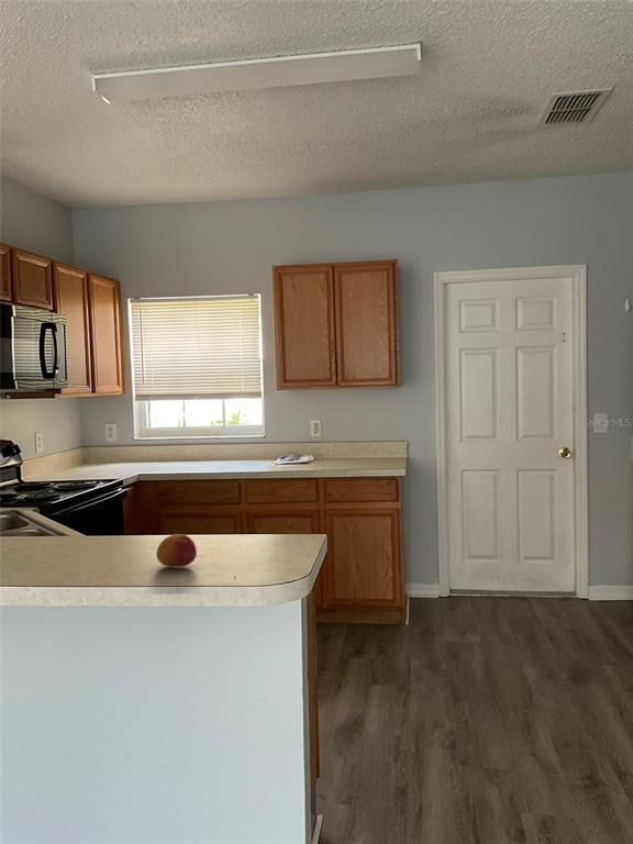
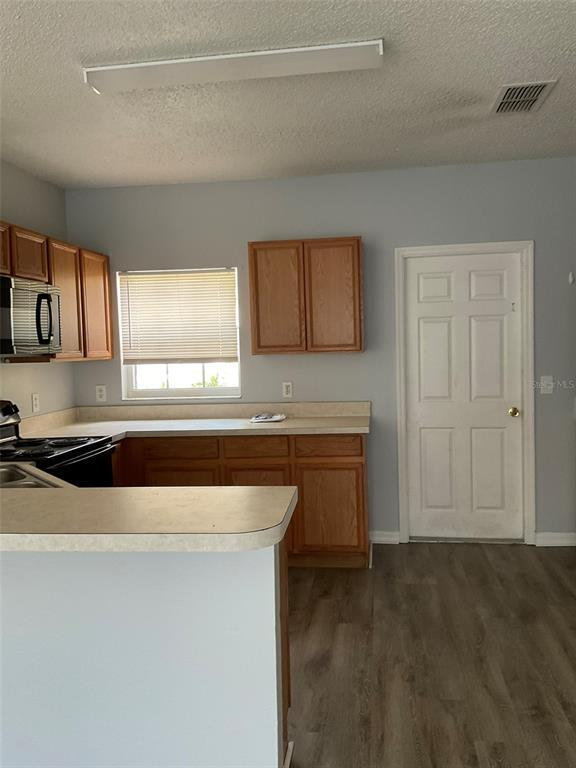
- fruit [156,533,198,568]
